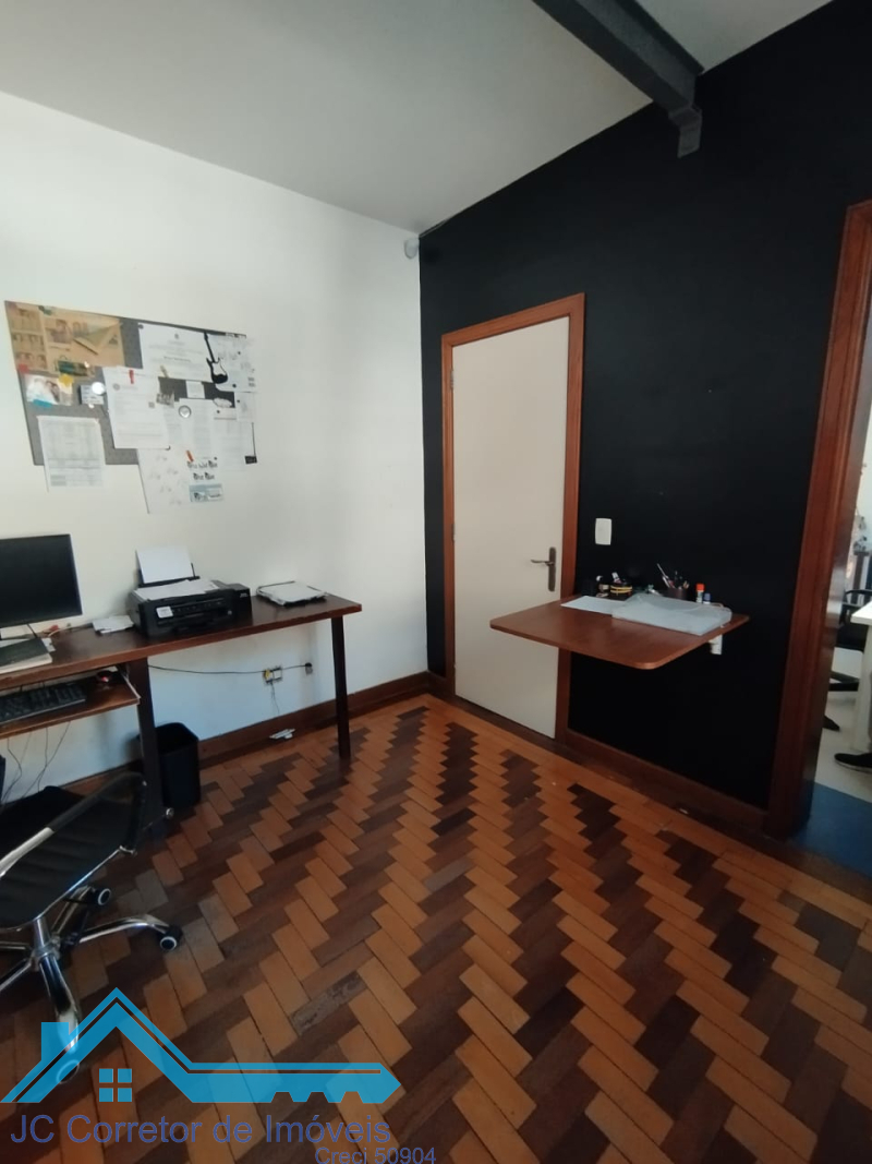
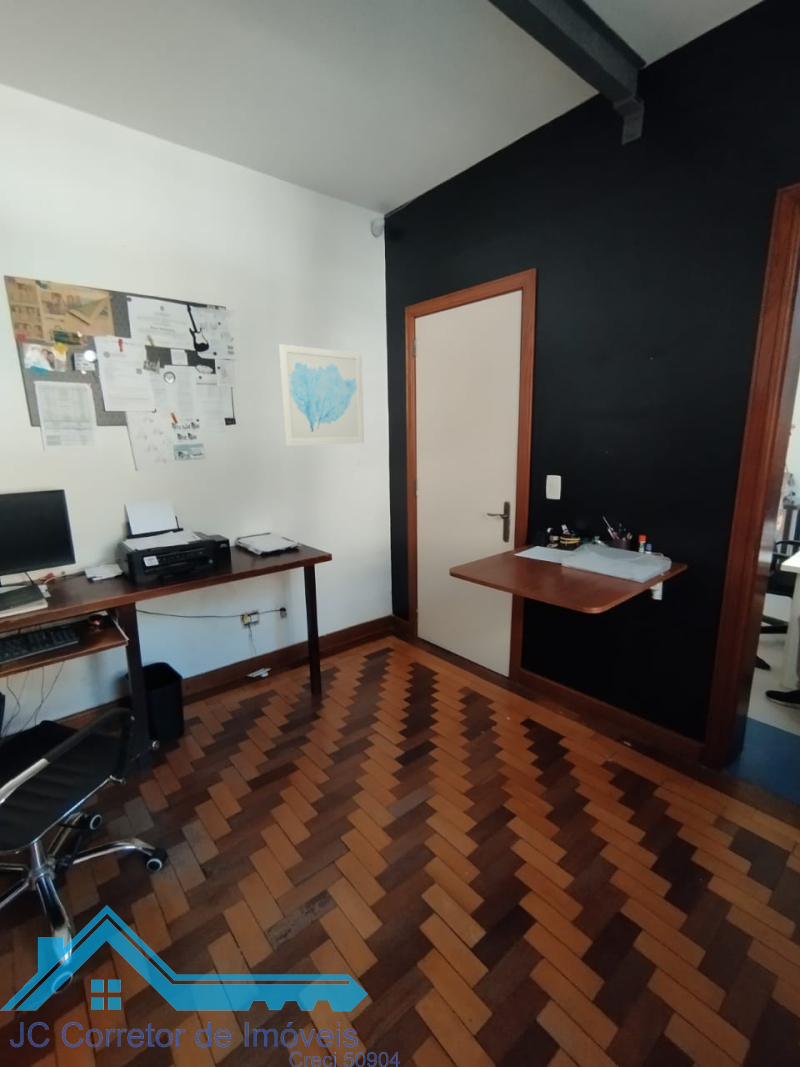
+ wall art [278,343,365,447]
